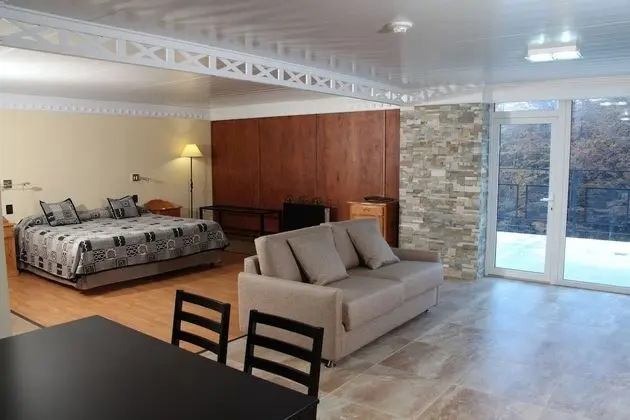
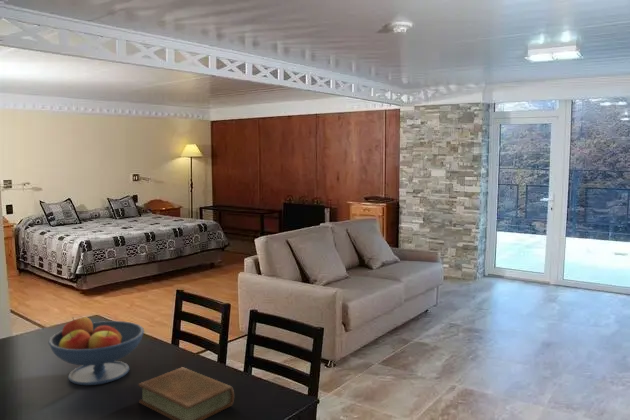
+ book [137,366,235,420]
+ fruit bowl [47,316,145,386]
